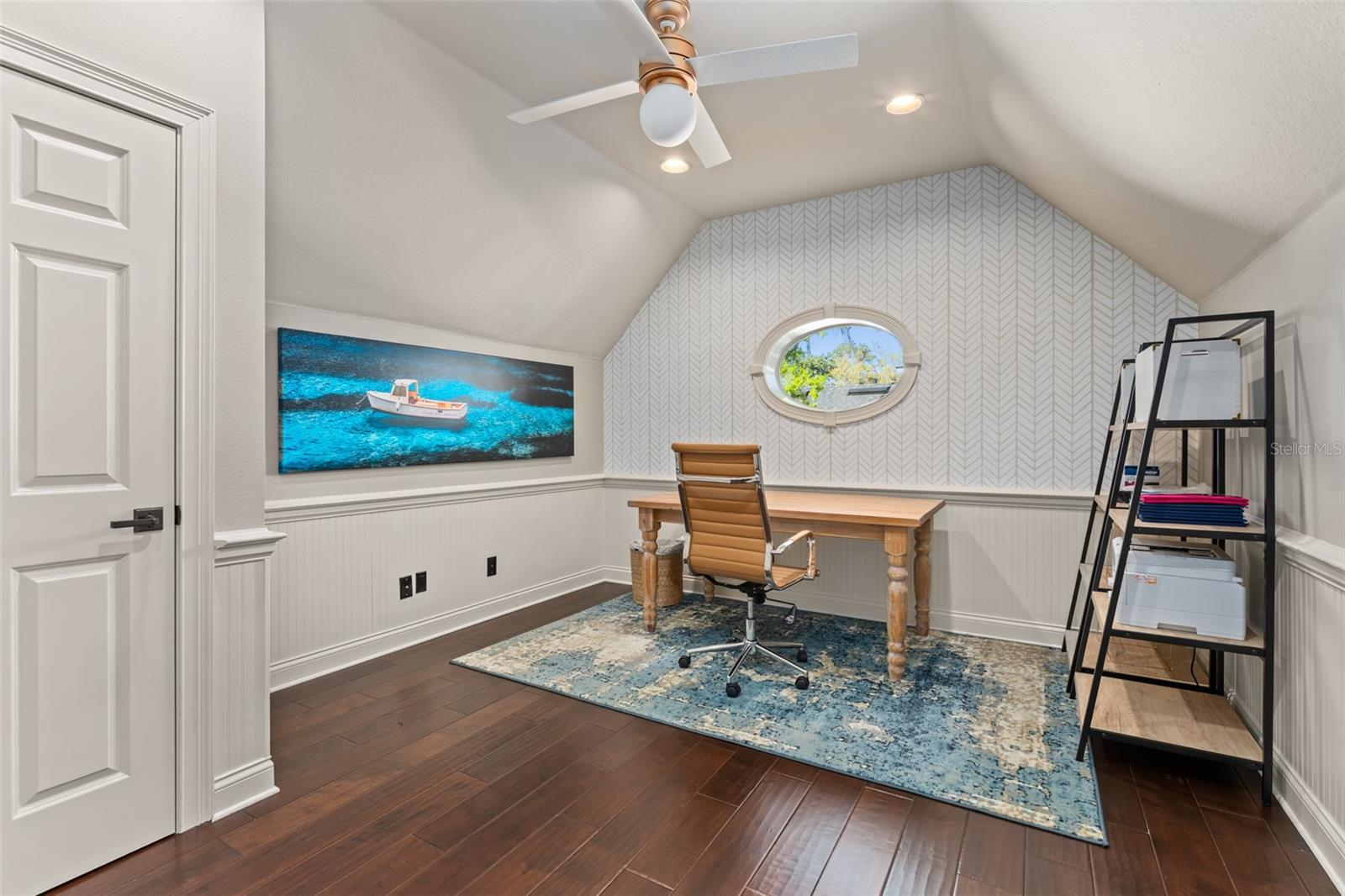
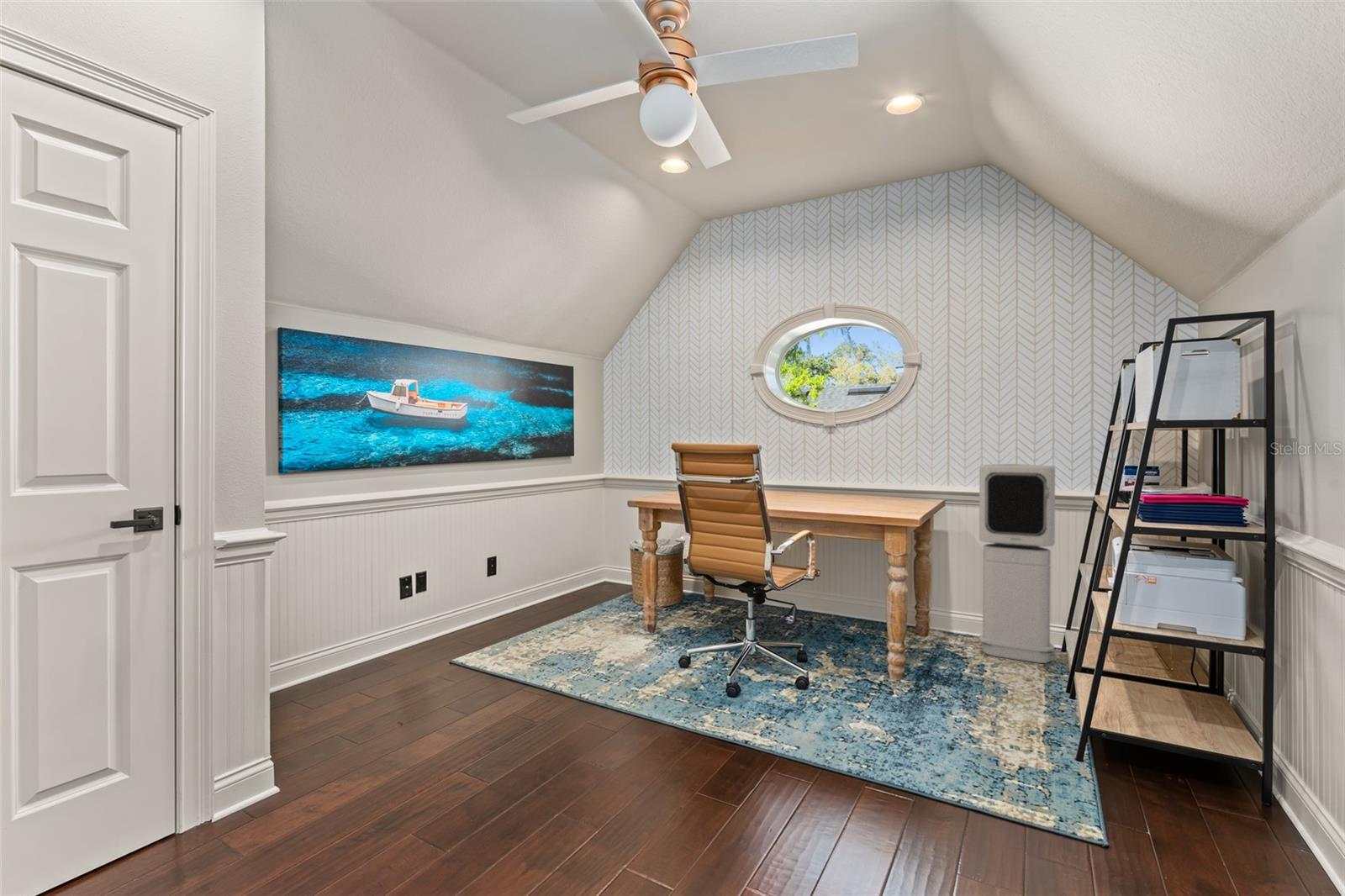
+ air purifier [978,463,1056,664]
